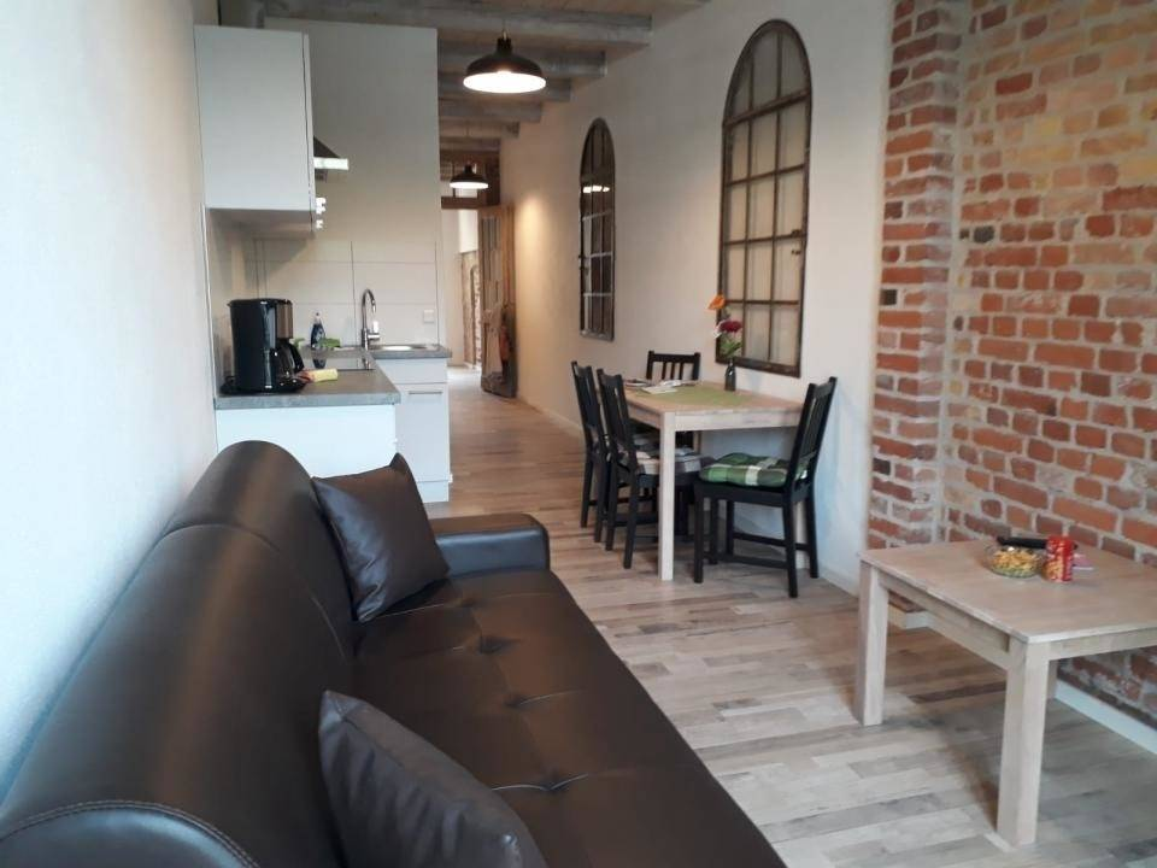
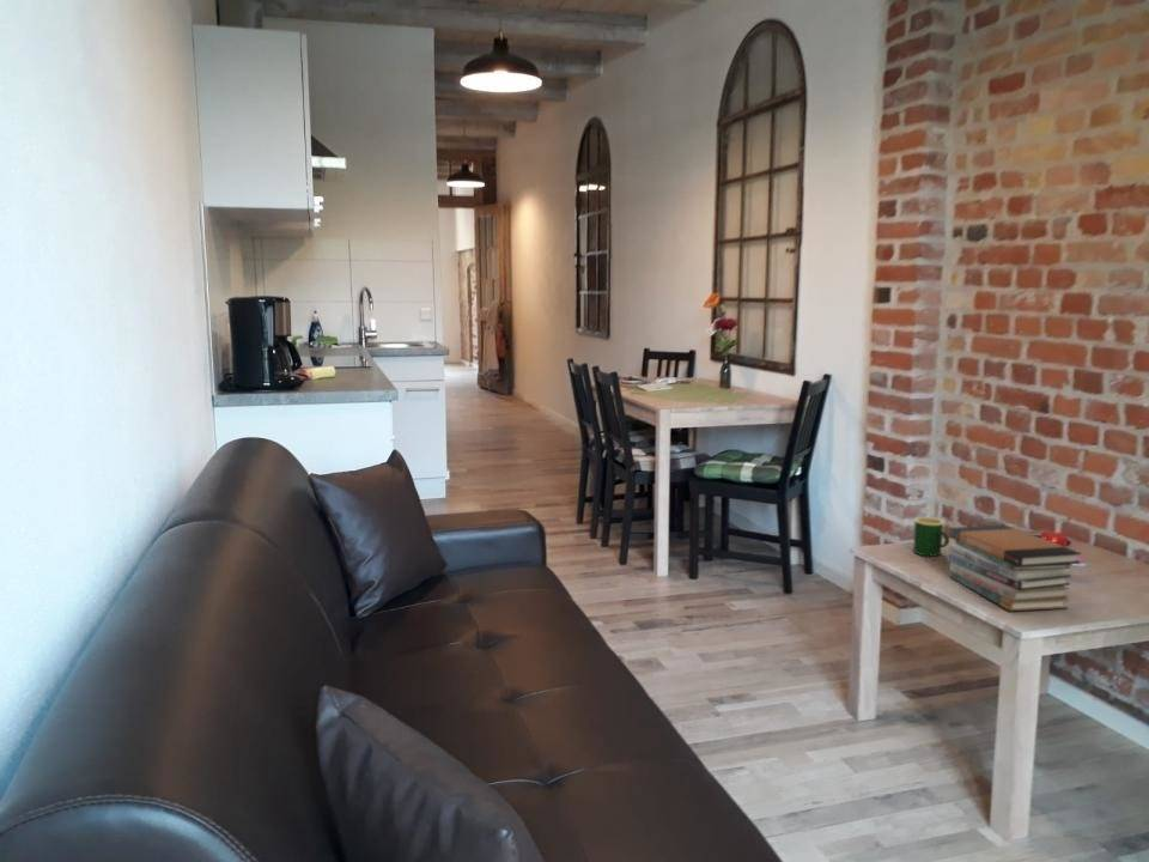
+ book stack [946,523,1082,612]
+ mug [912,516,950,558]
